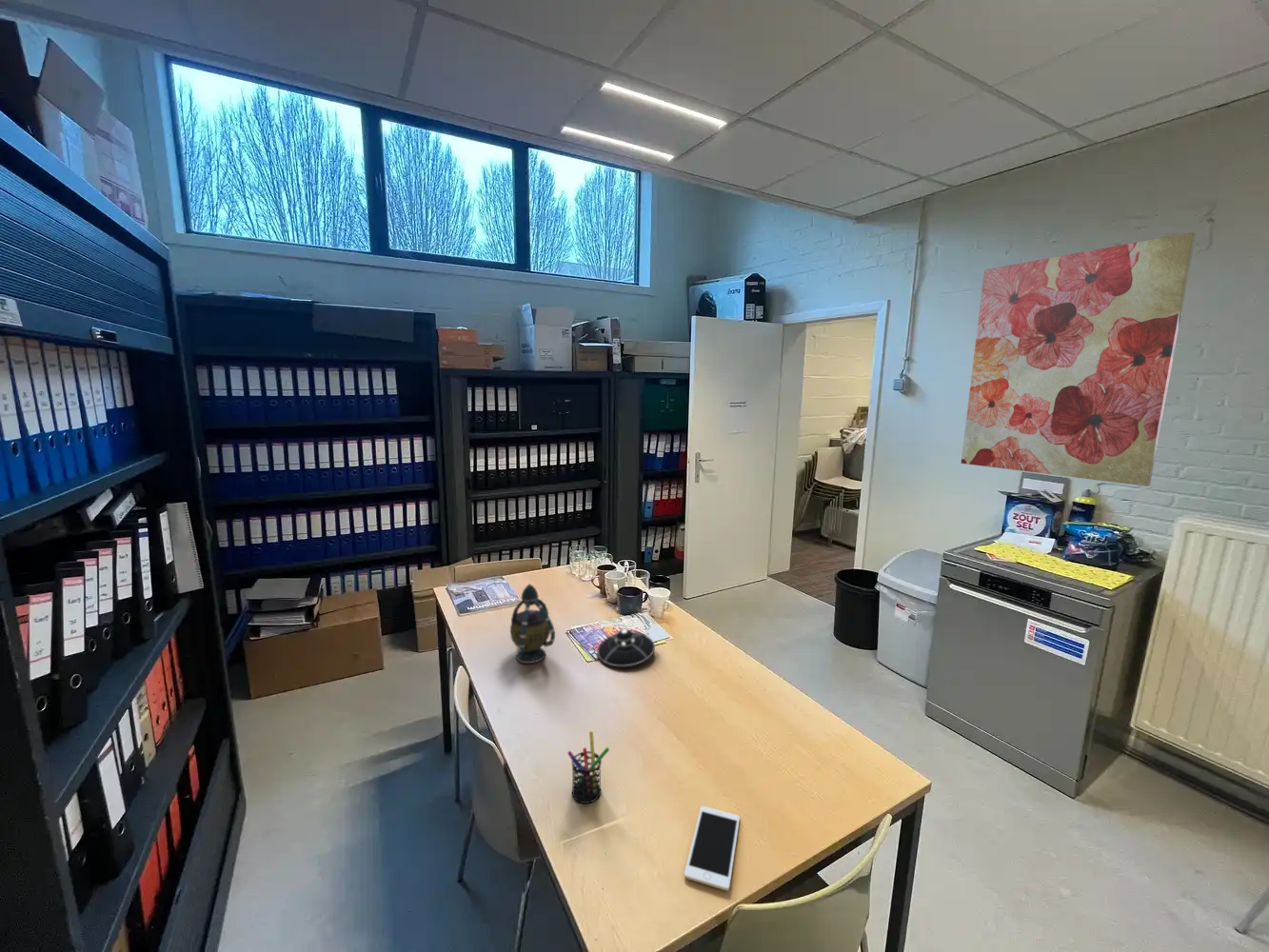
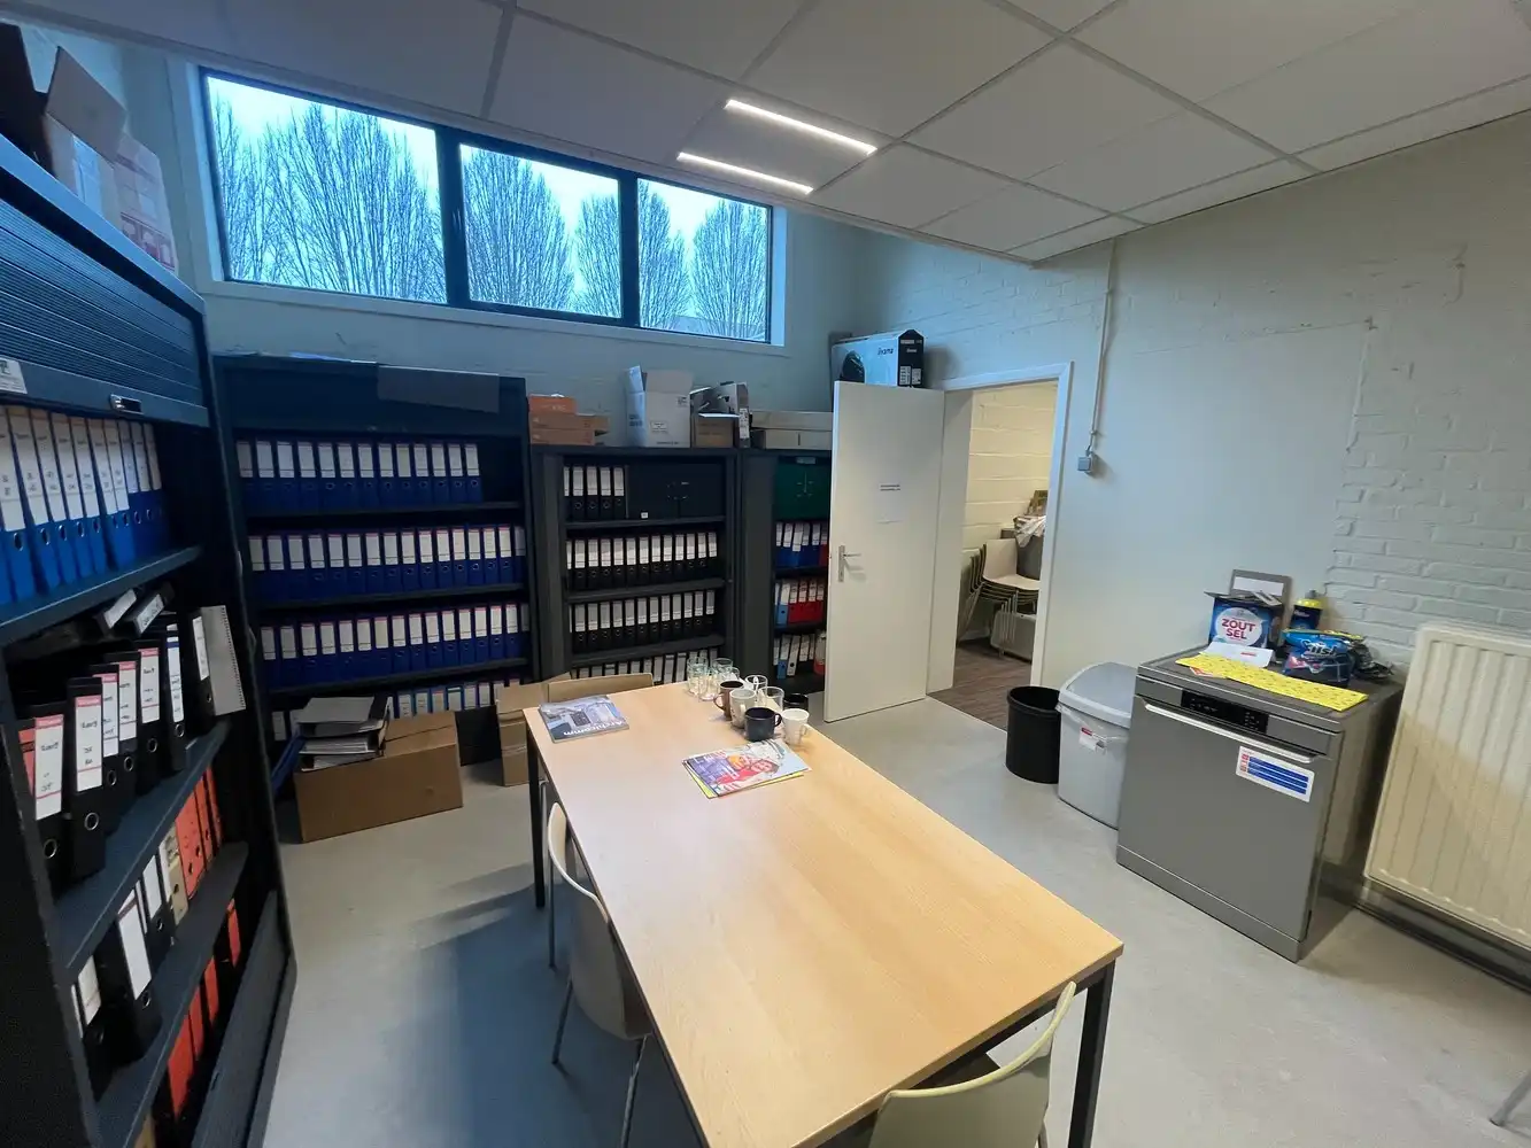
- wall art [961,231,1197,487]
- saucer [596,628,656,667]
- teapot [509,583,556,664]
- pen holder [566,730,610,804]
- cell phone [684,805,741,892]
